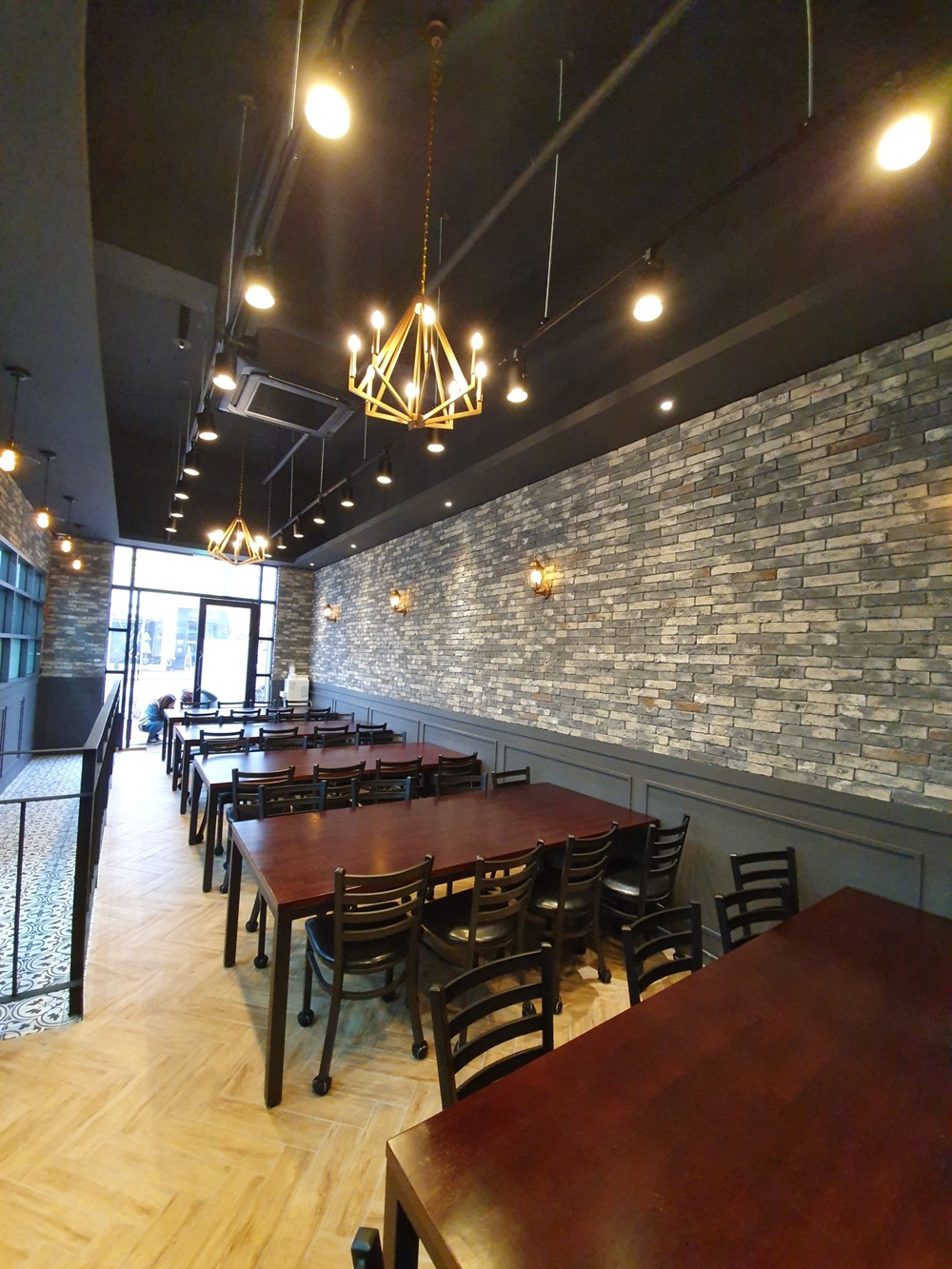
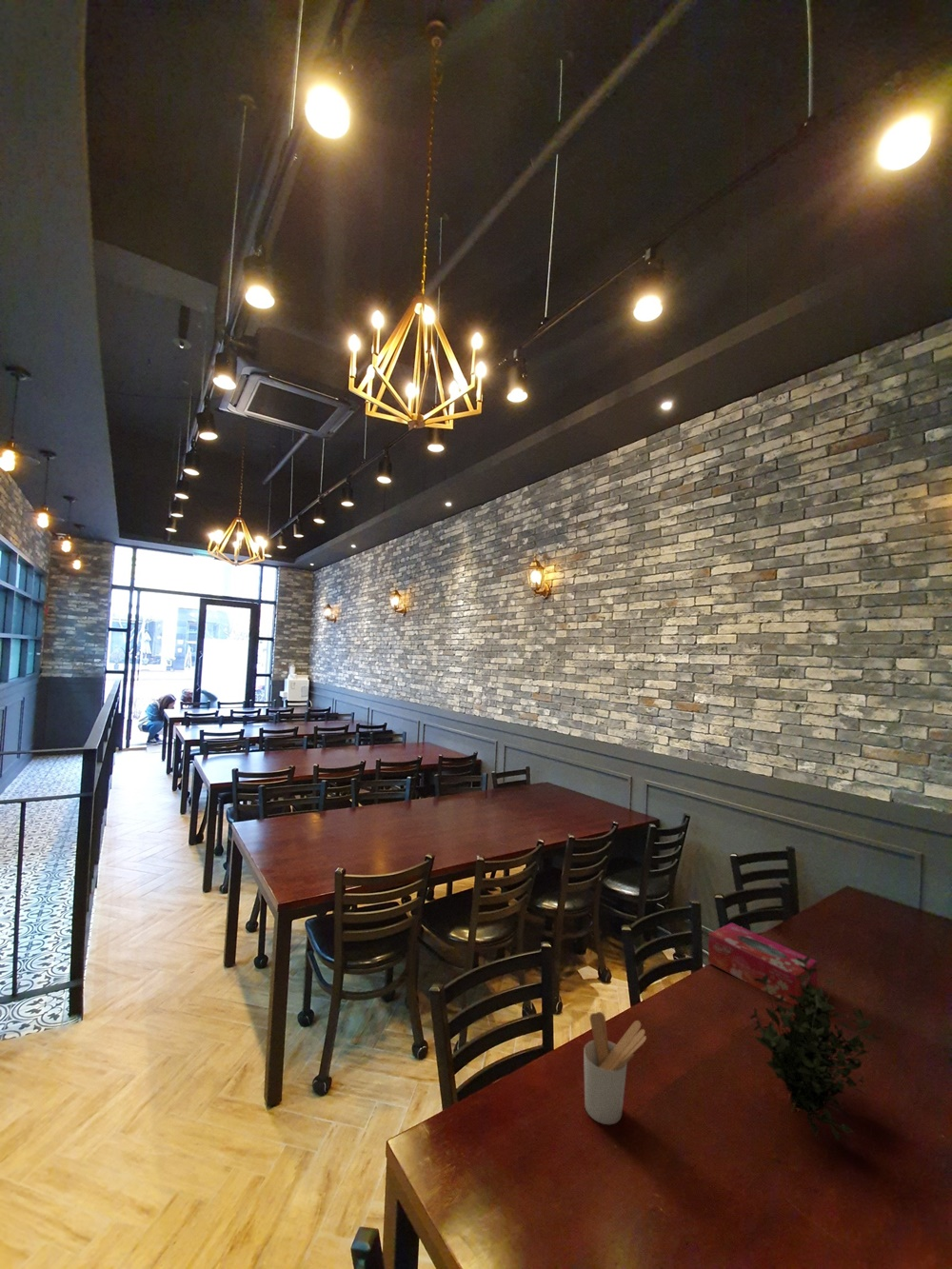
+ tissue box [707,922,819,1006]
+ utensil holder [583,1011,647,1125]
+ plant [749,955,884,1141]
